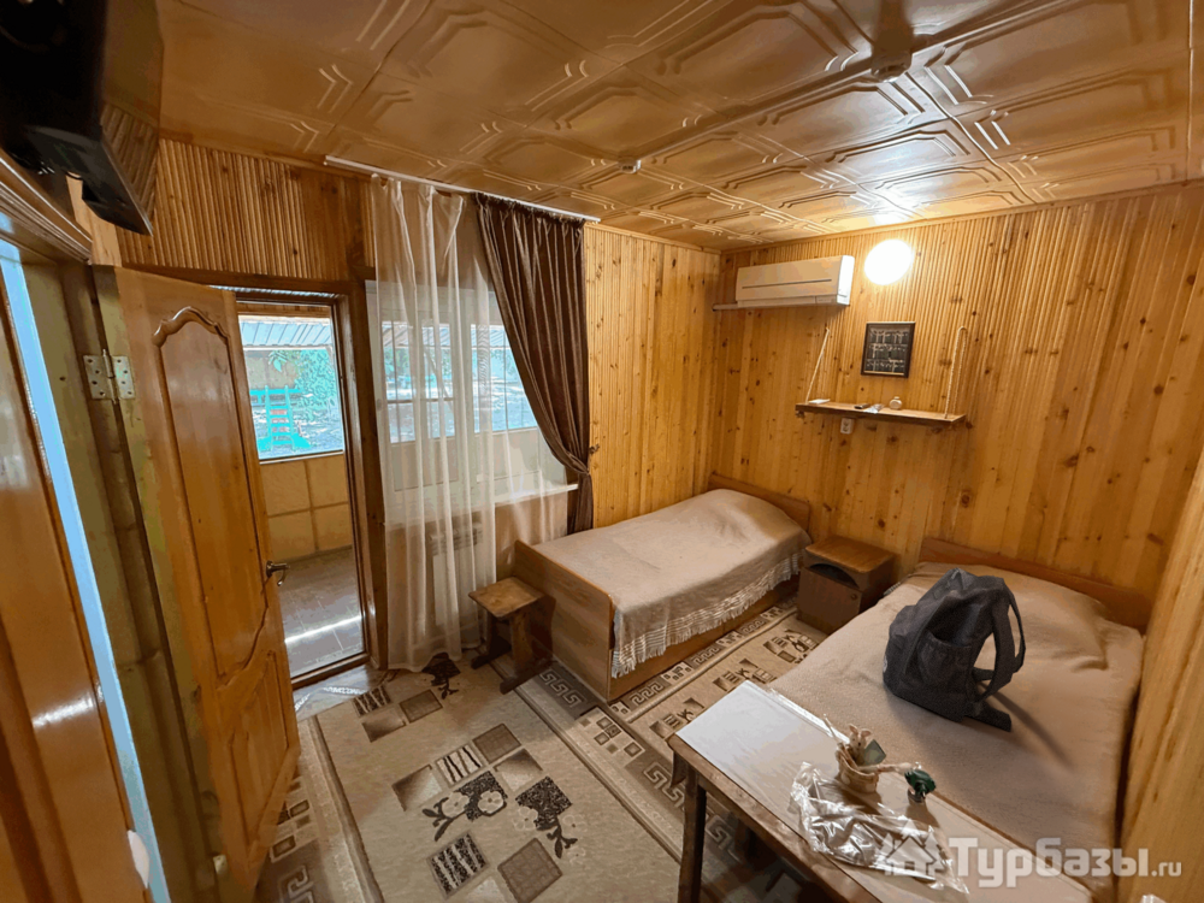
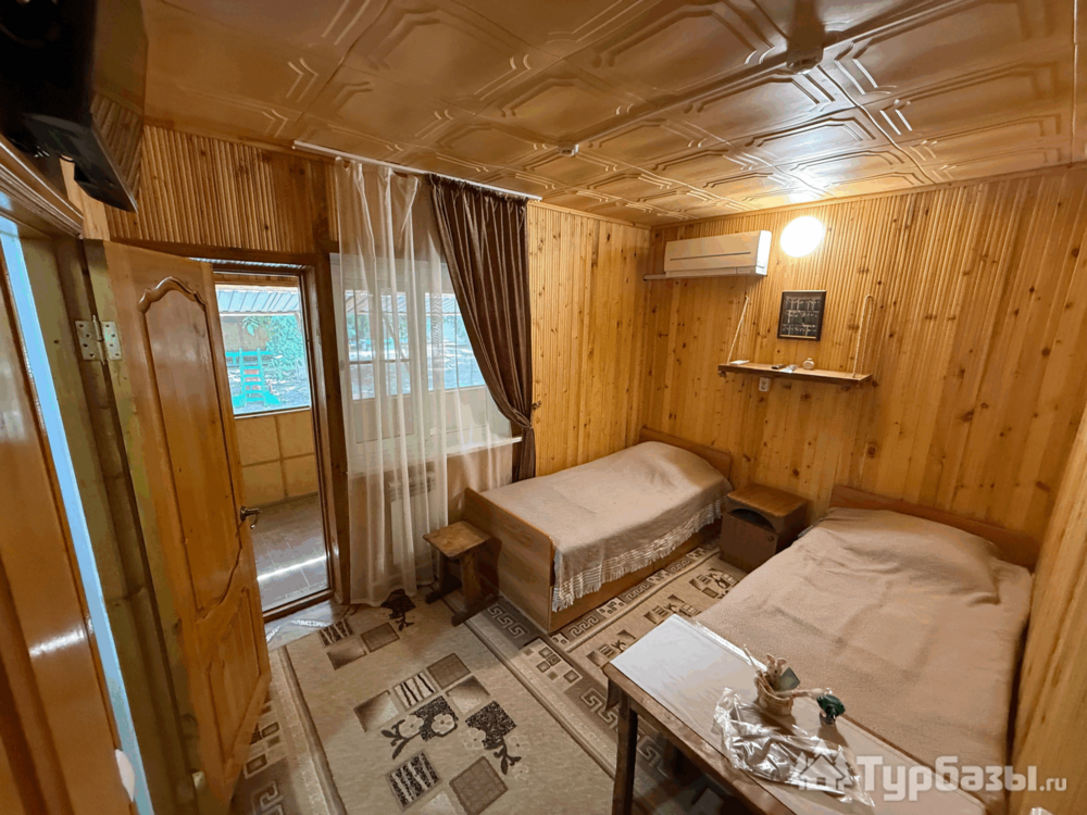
- backpack [881,567,1027,733]
